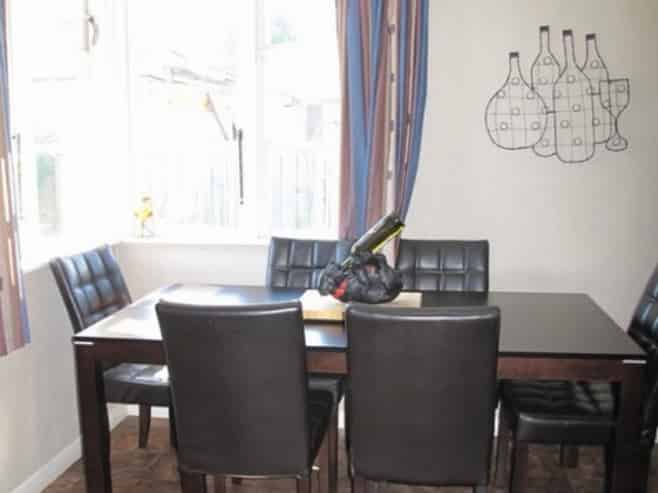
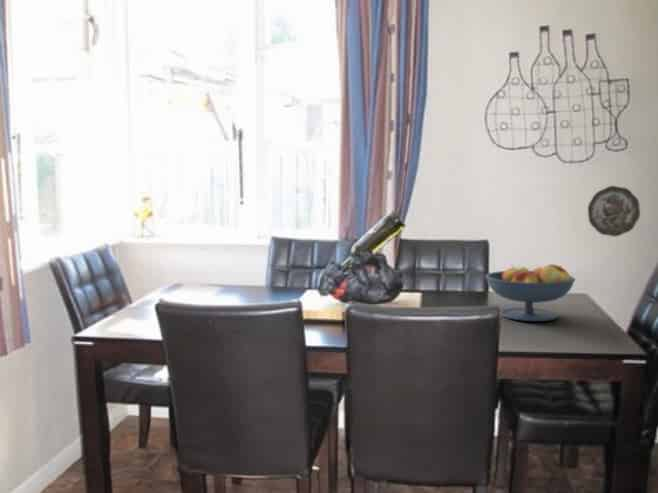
+ decorative plate [587,185,641,238]
+ fruit bowl [484,263,577,322]
